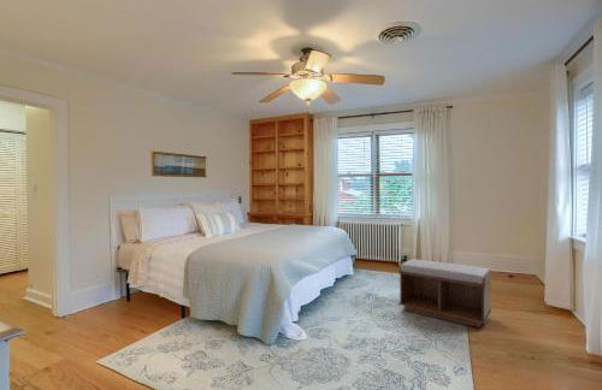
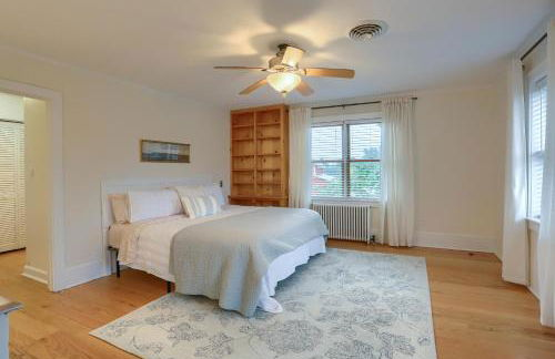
- bench [397,258,492,329]
